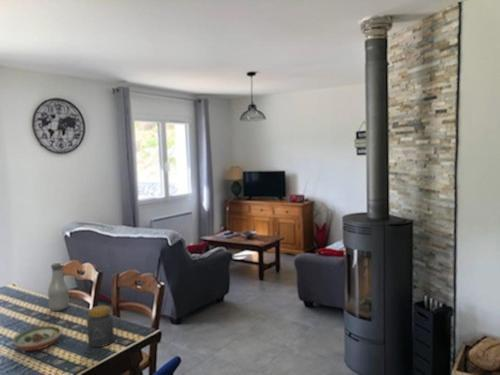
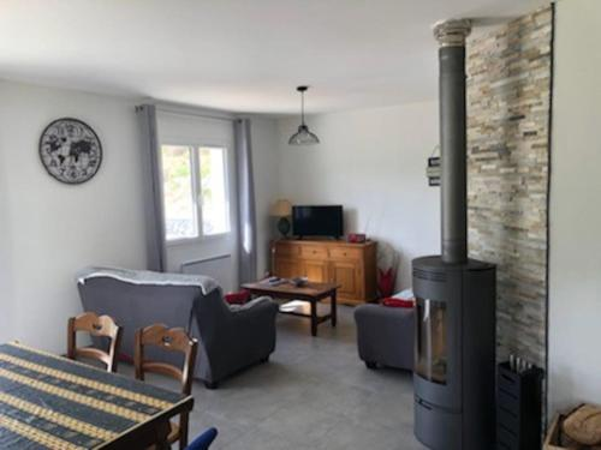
- decorative bowl [11,325,63,352]
- bottle [47,262,70,312]
- jar [86,304,115,348]
